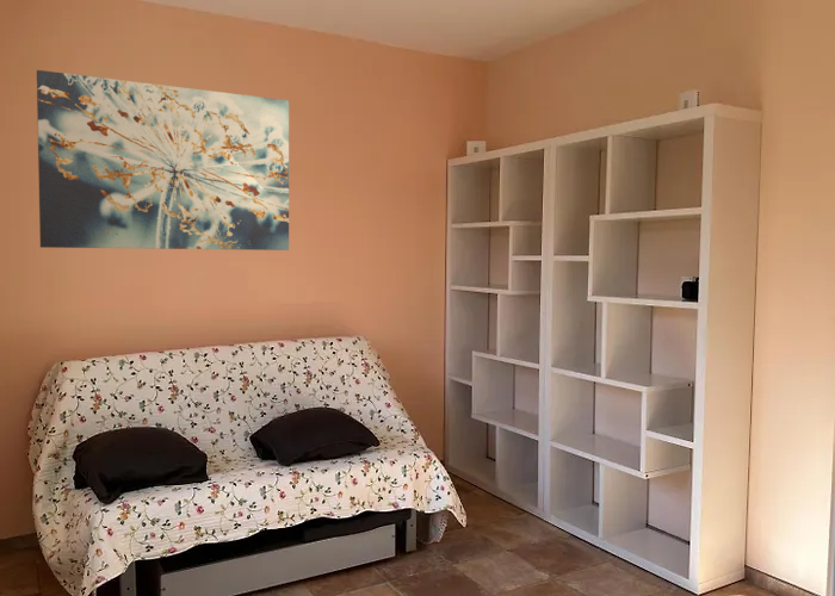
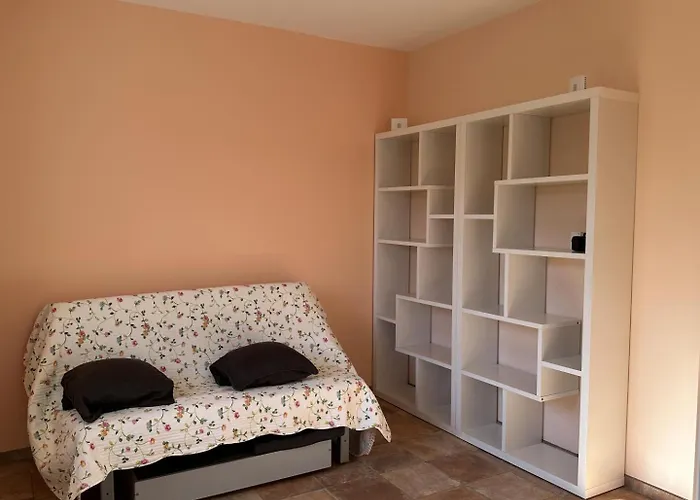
- wall art [36,69,290,252]
